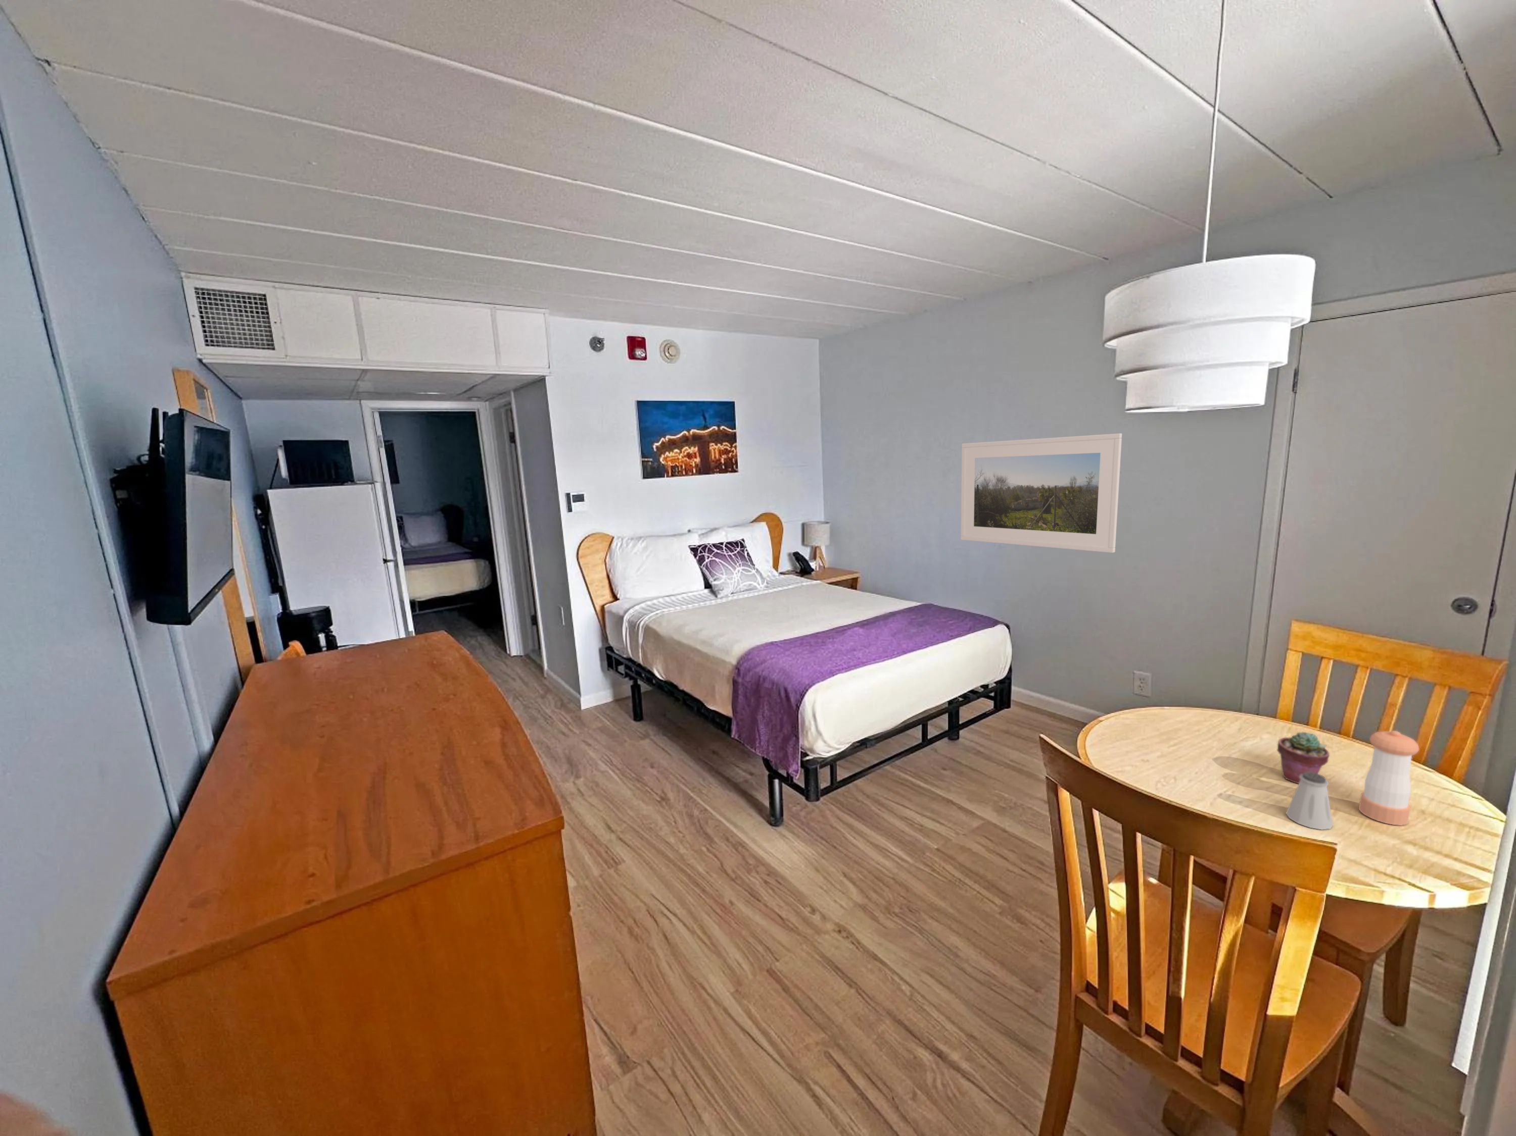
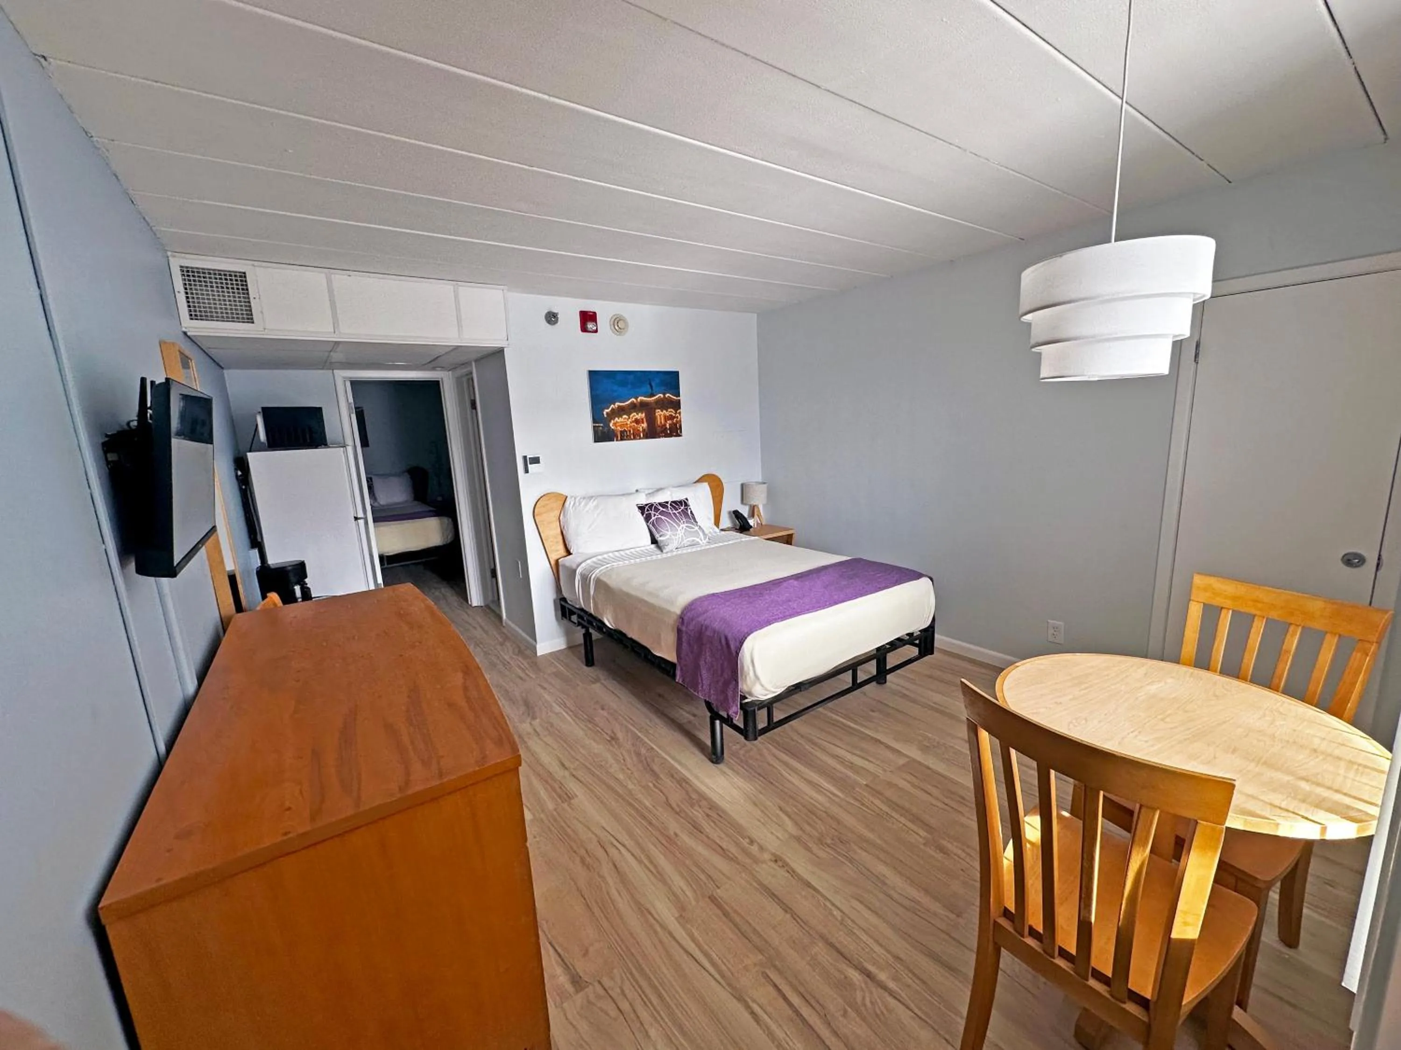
- pepper shaker [1358,730,1419,826]
- potted succulent [1276,731,1330,784]
- saltshaker [1286,772,1333,831]
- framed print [960,433,1122,554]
